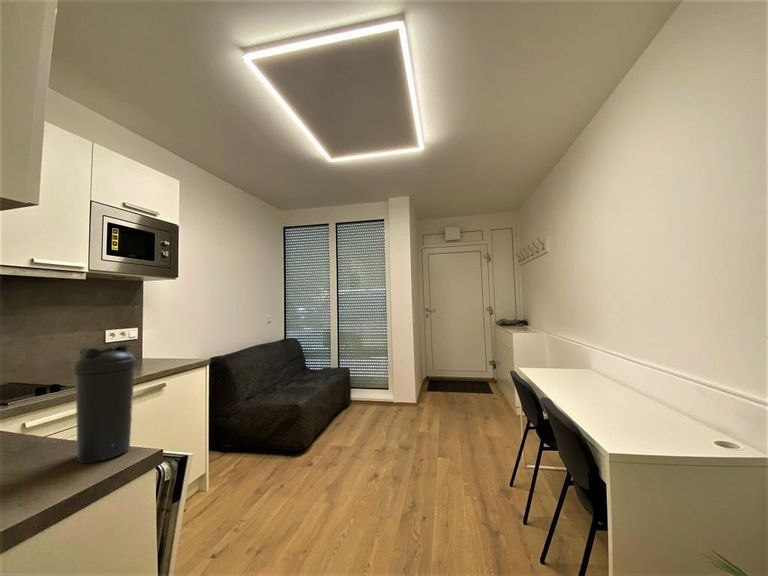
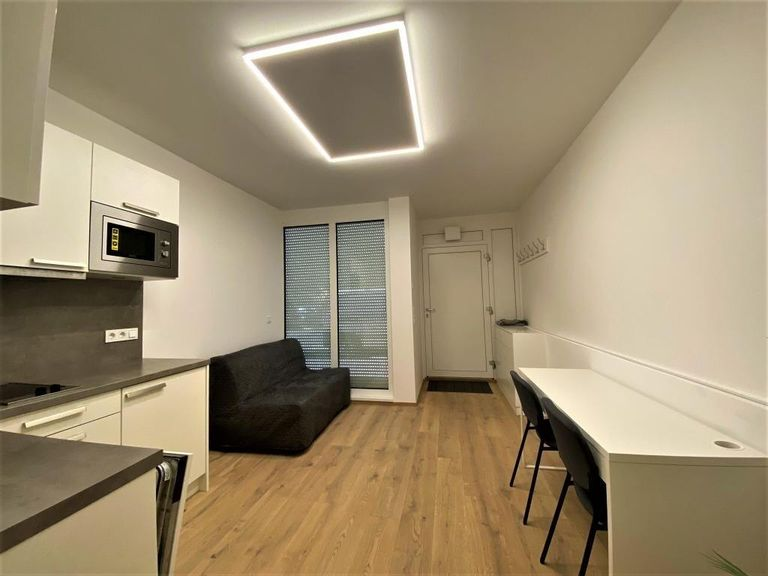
- water bottle [73,343,138,464]
